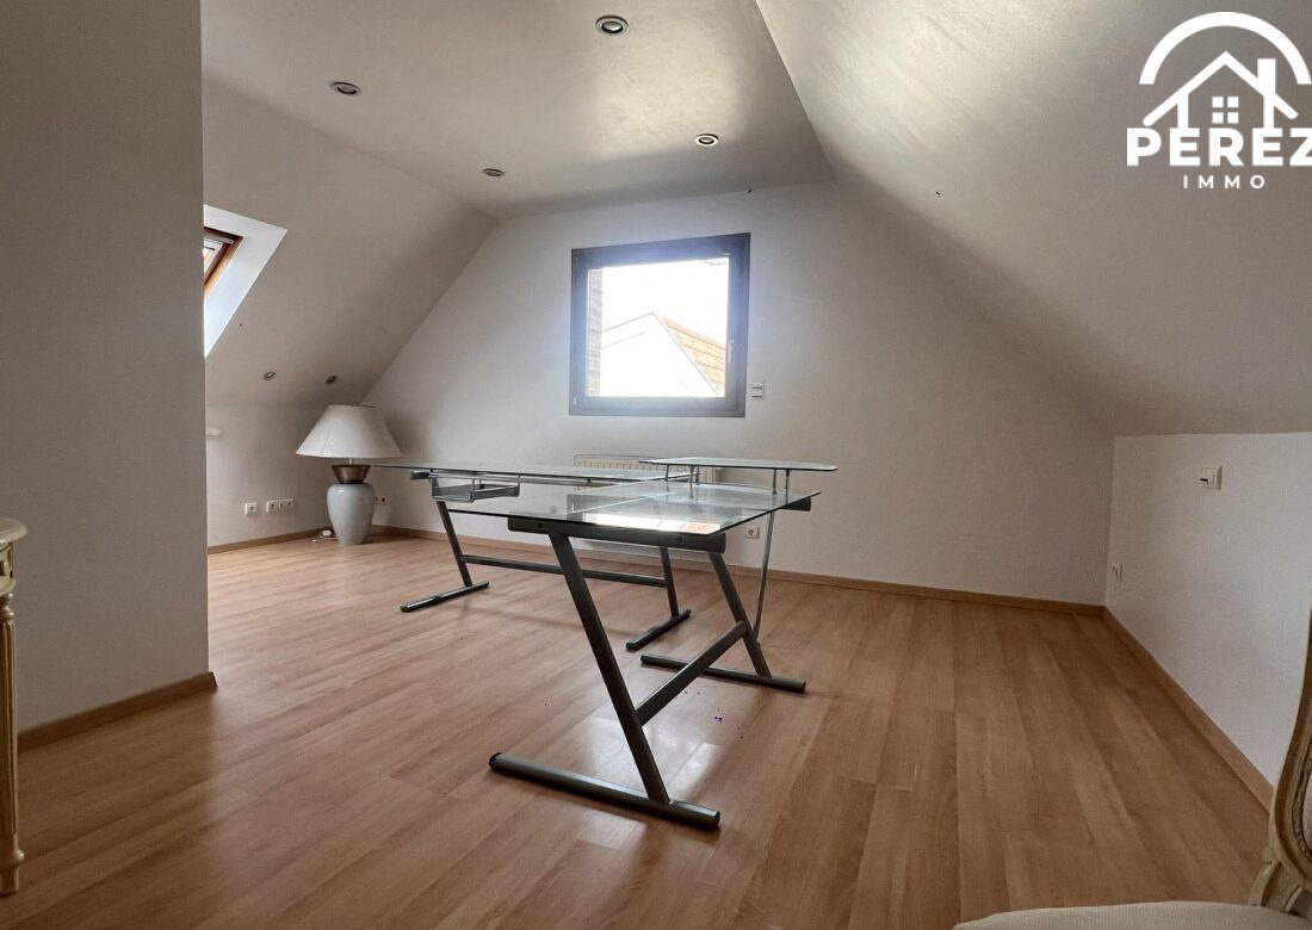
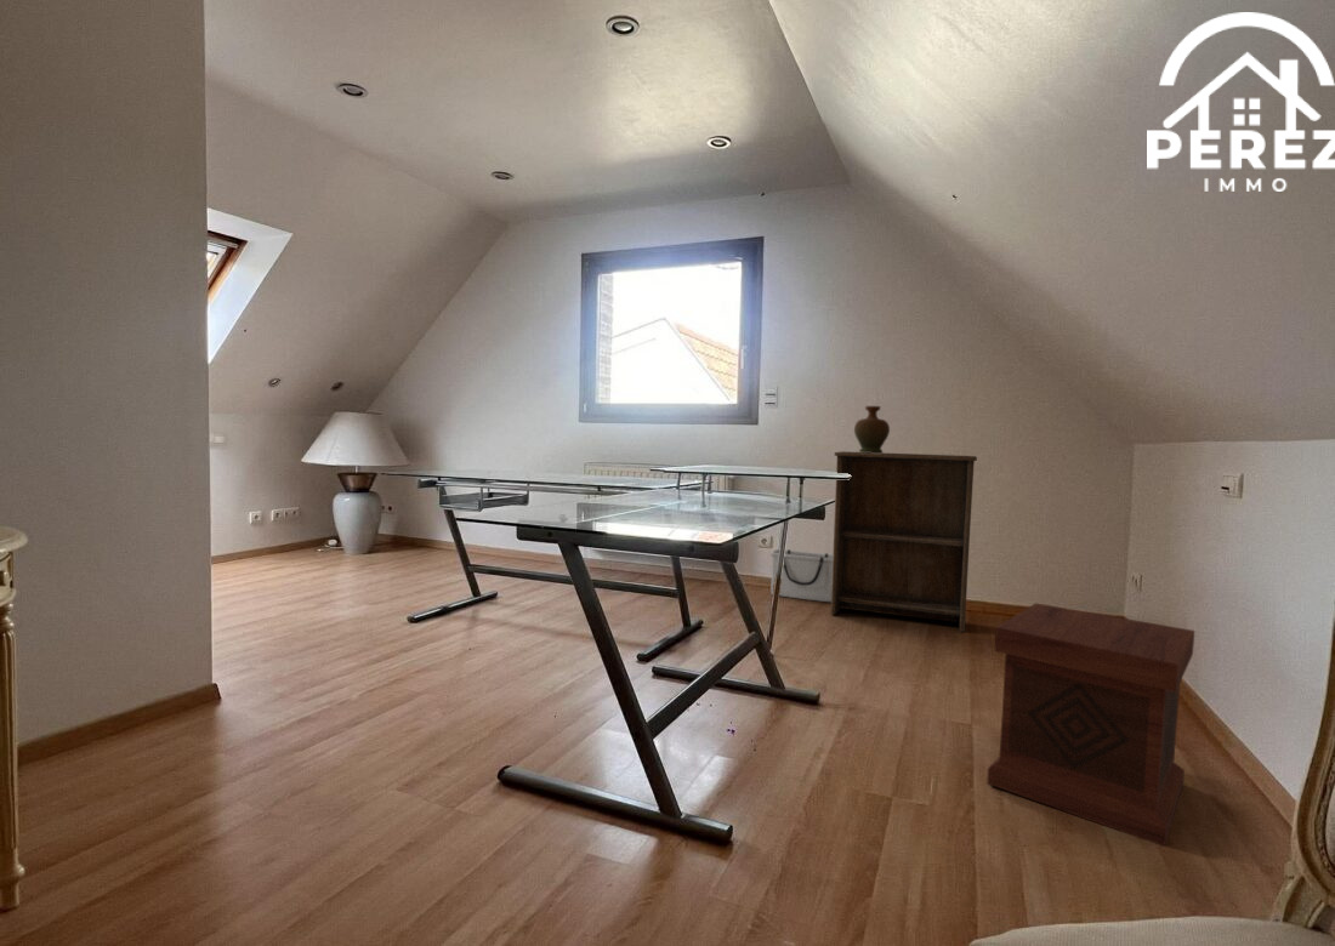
+ storage bin [769,548,834,604]
+ bookshelf [829,450,978,633]
+ decorative vase [853,405,891,454]
+ side table [985,602,1195,848]
